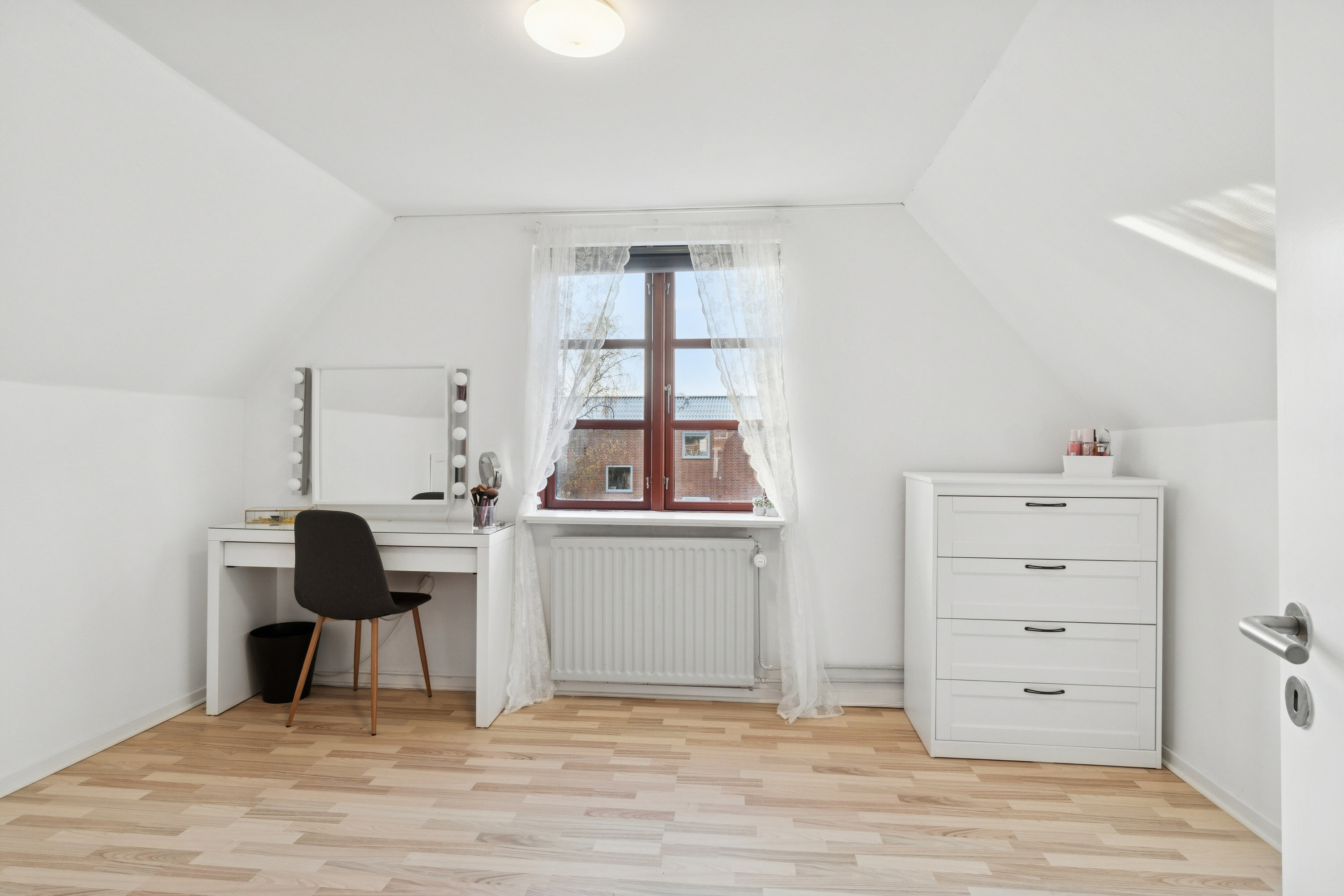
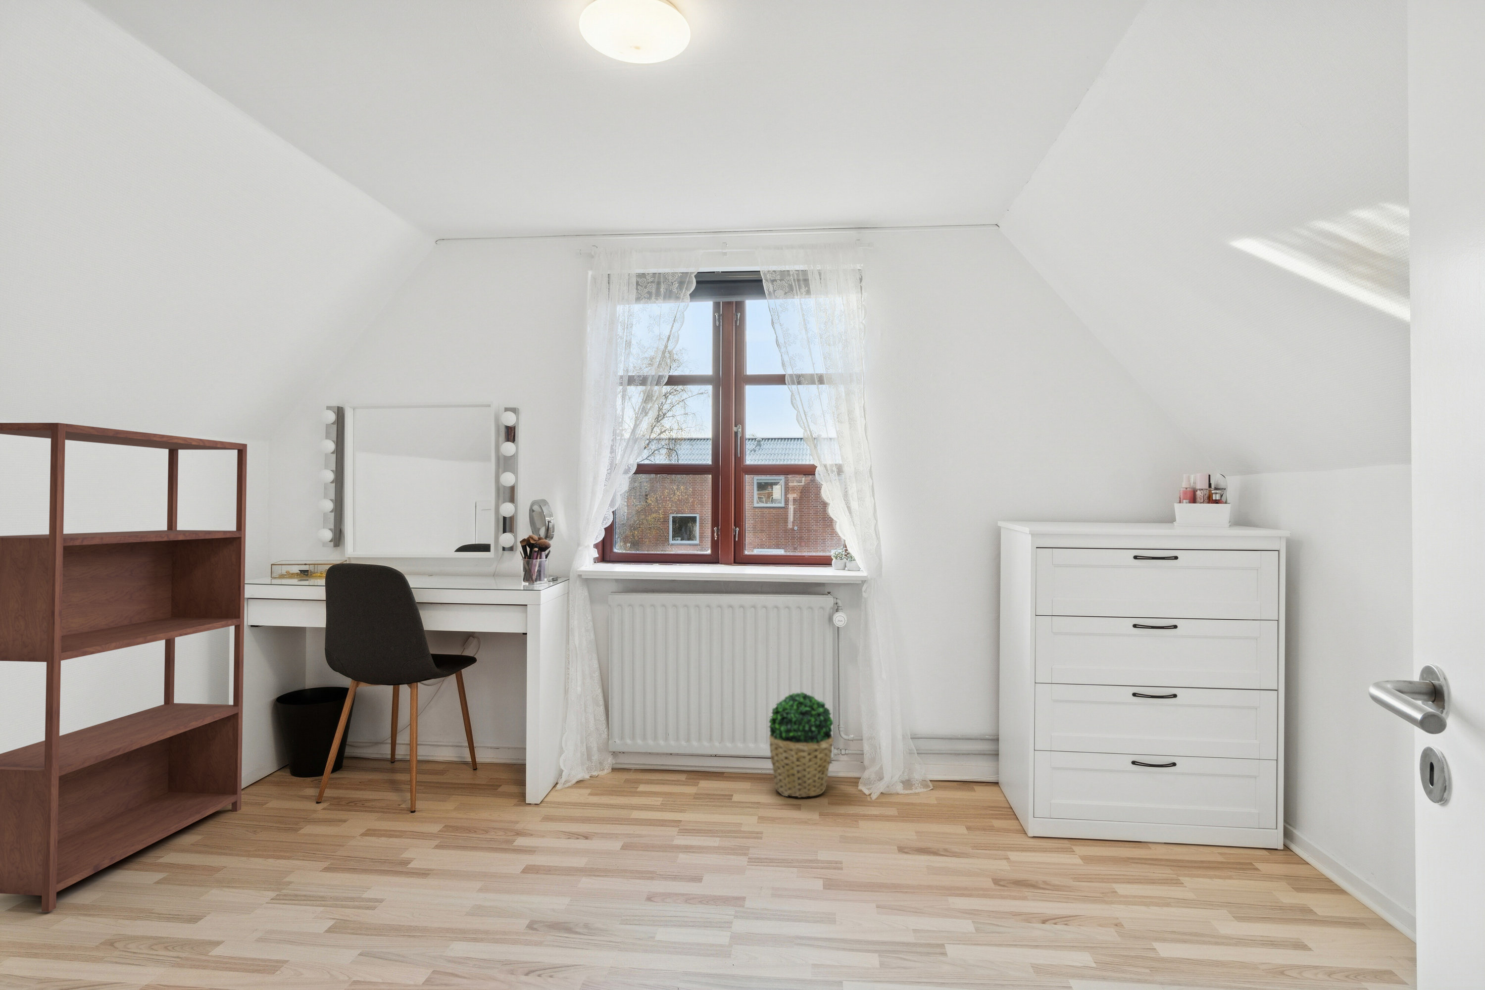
+ potted plant [767,692,834,798]
+ bookshelf [0,422,247,913]
